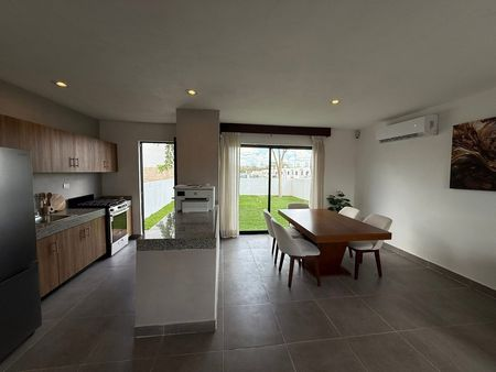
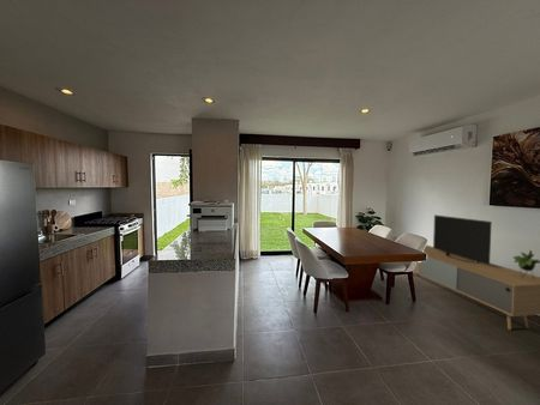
+ media console [404,213,540,331]
